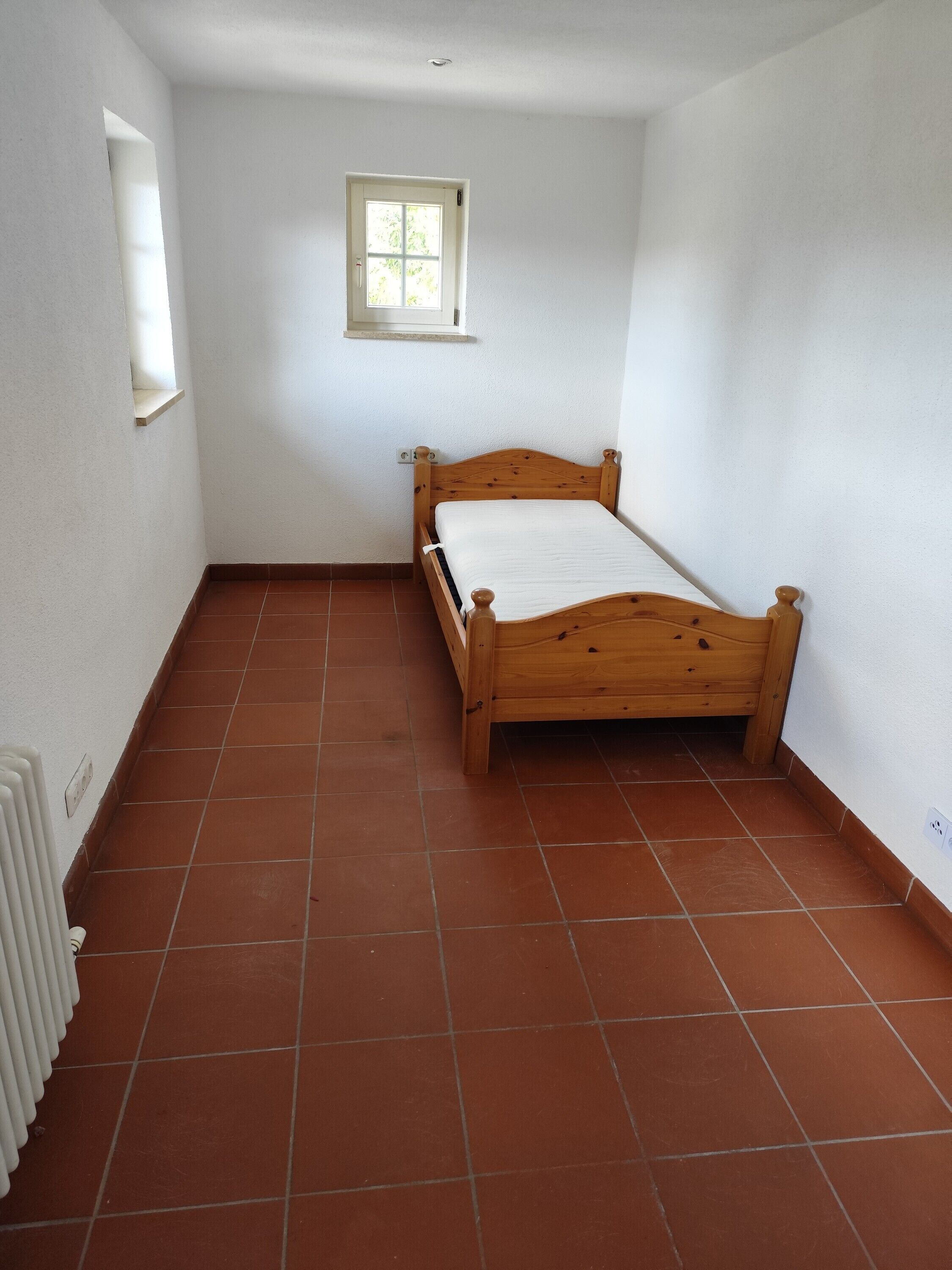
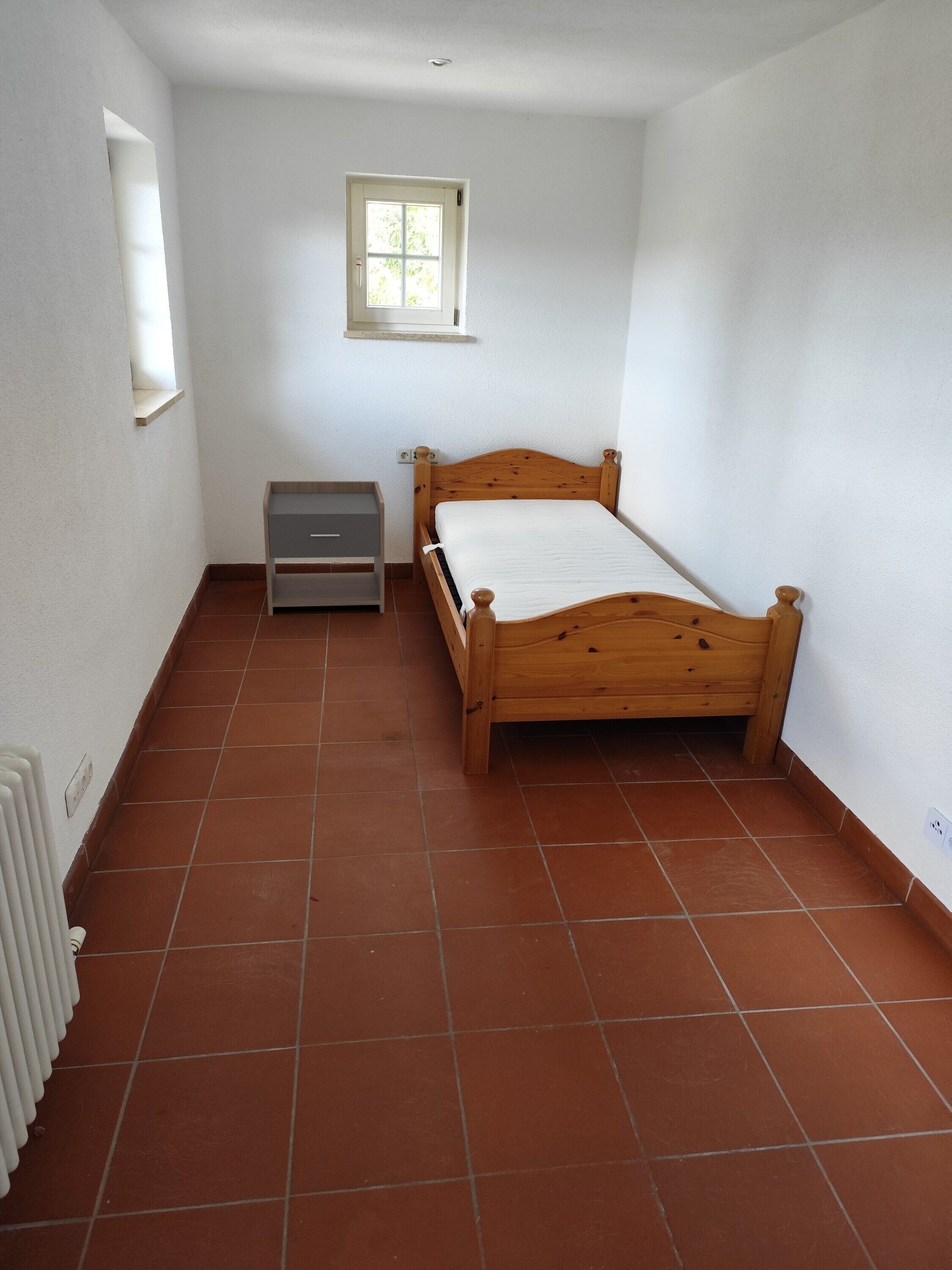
+ nightstand [263,480,385,616]
